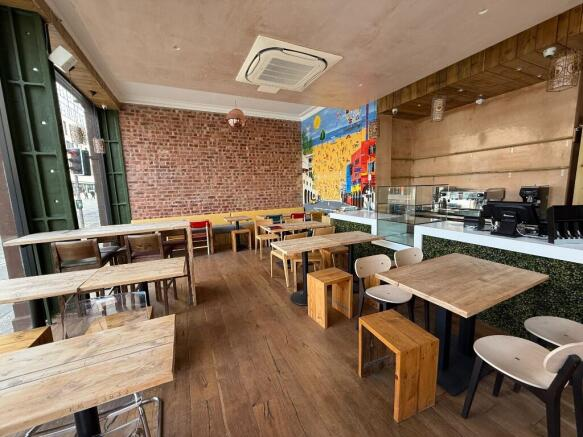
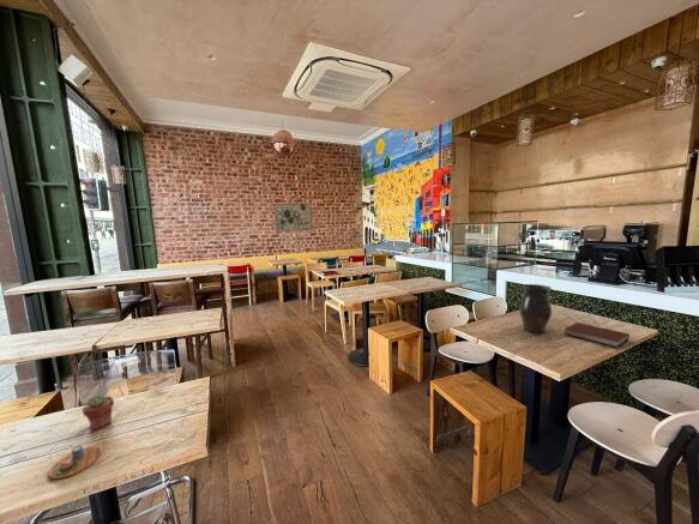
+ mug [48,445,102,480]
+ potted succulent [80,393,115,430]
+ wall art [272,203,313,233]
+ notebook [564,321,631,348]
+ vase [518,283,553,335]
